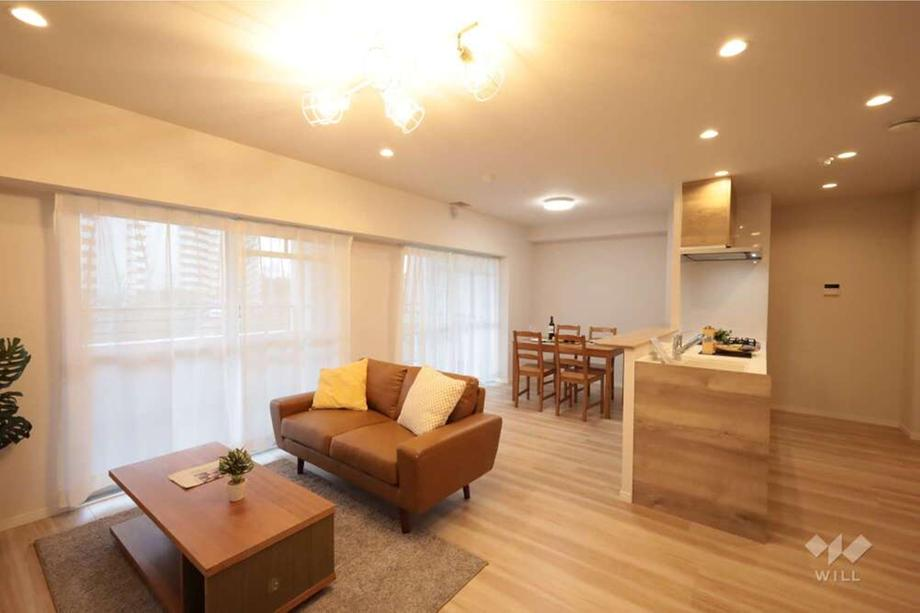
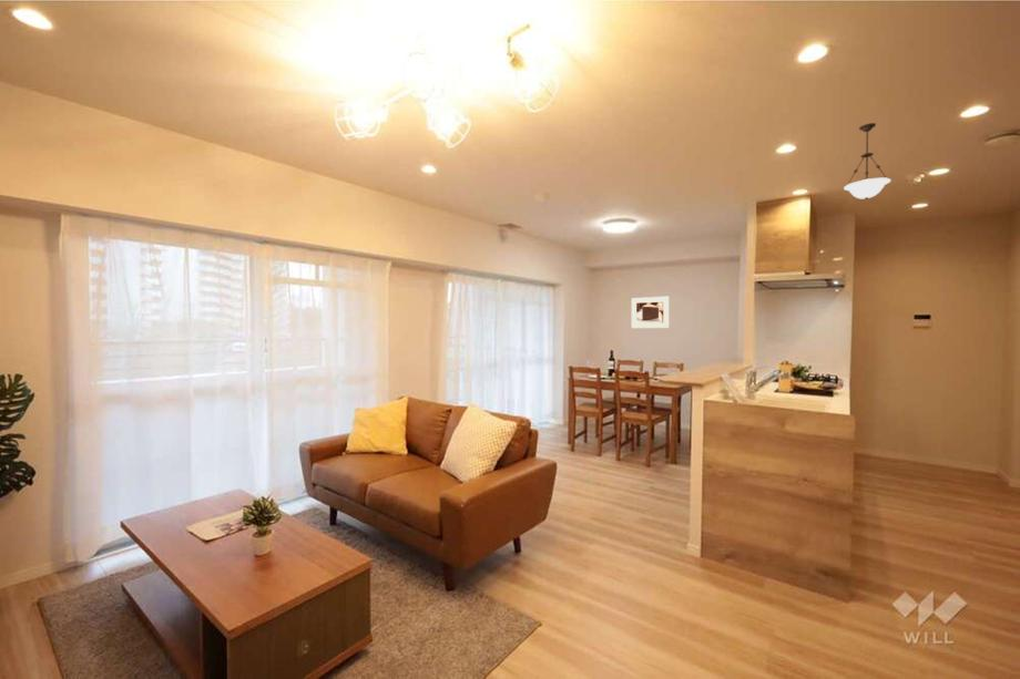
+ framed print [631,296,671,329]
+ pendant light [843,122,891,200]
